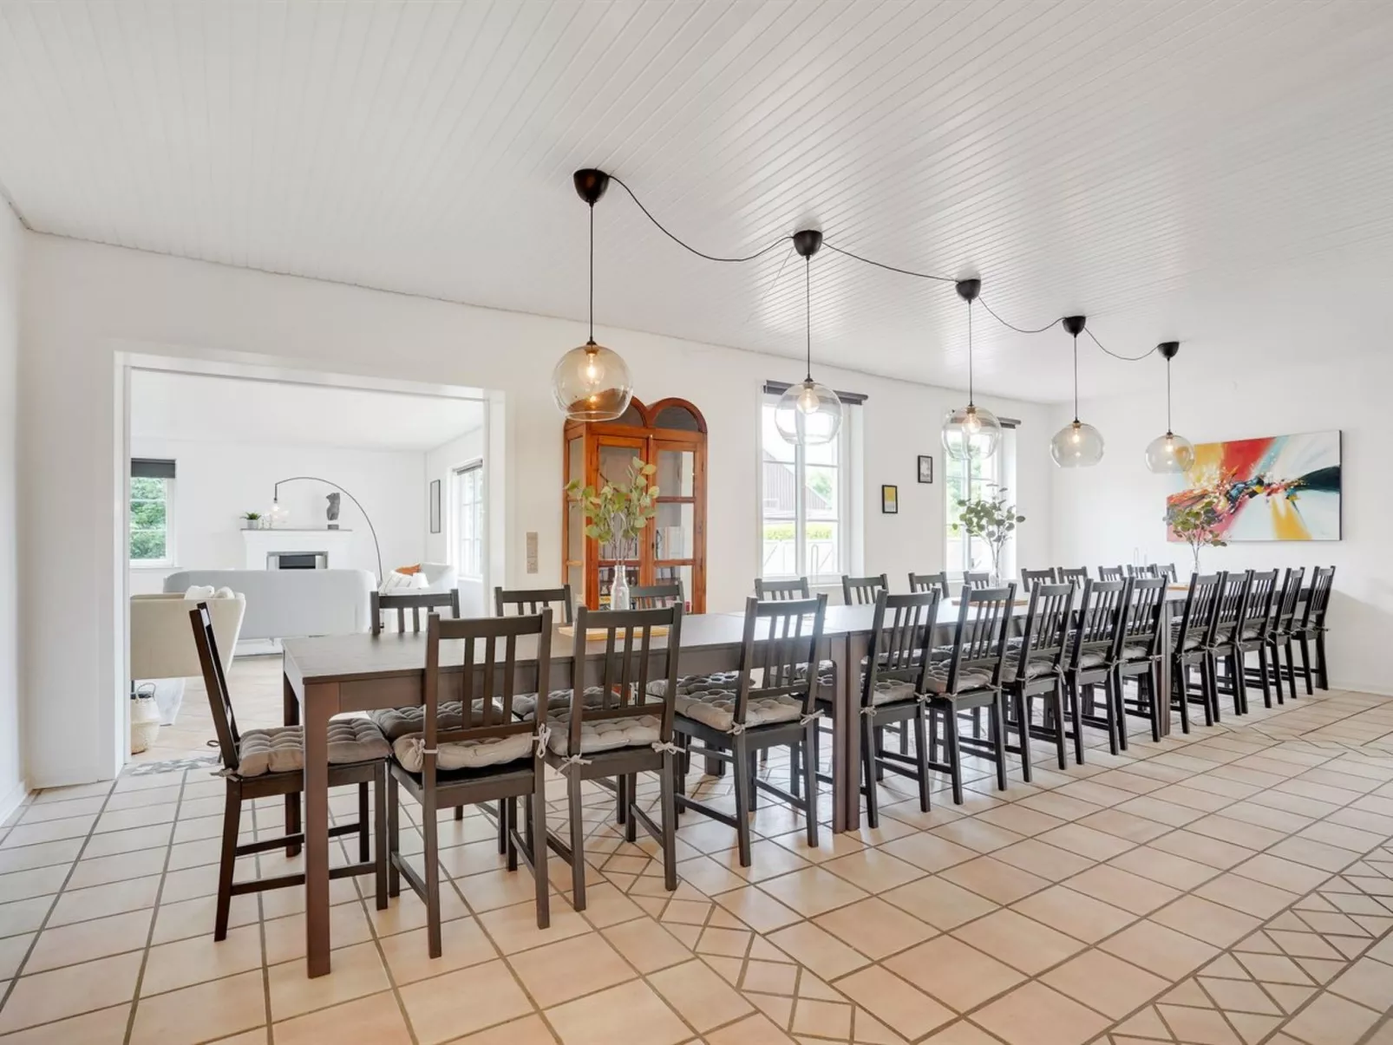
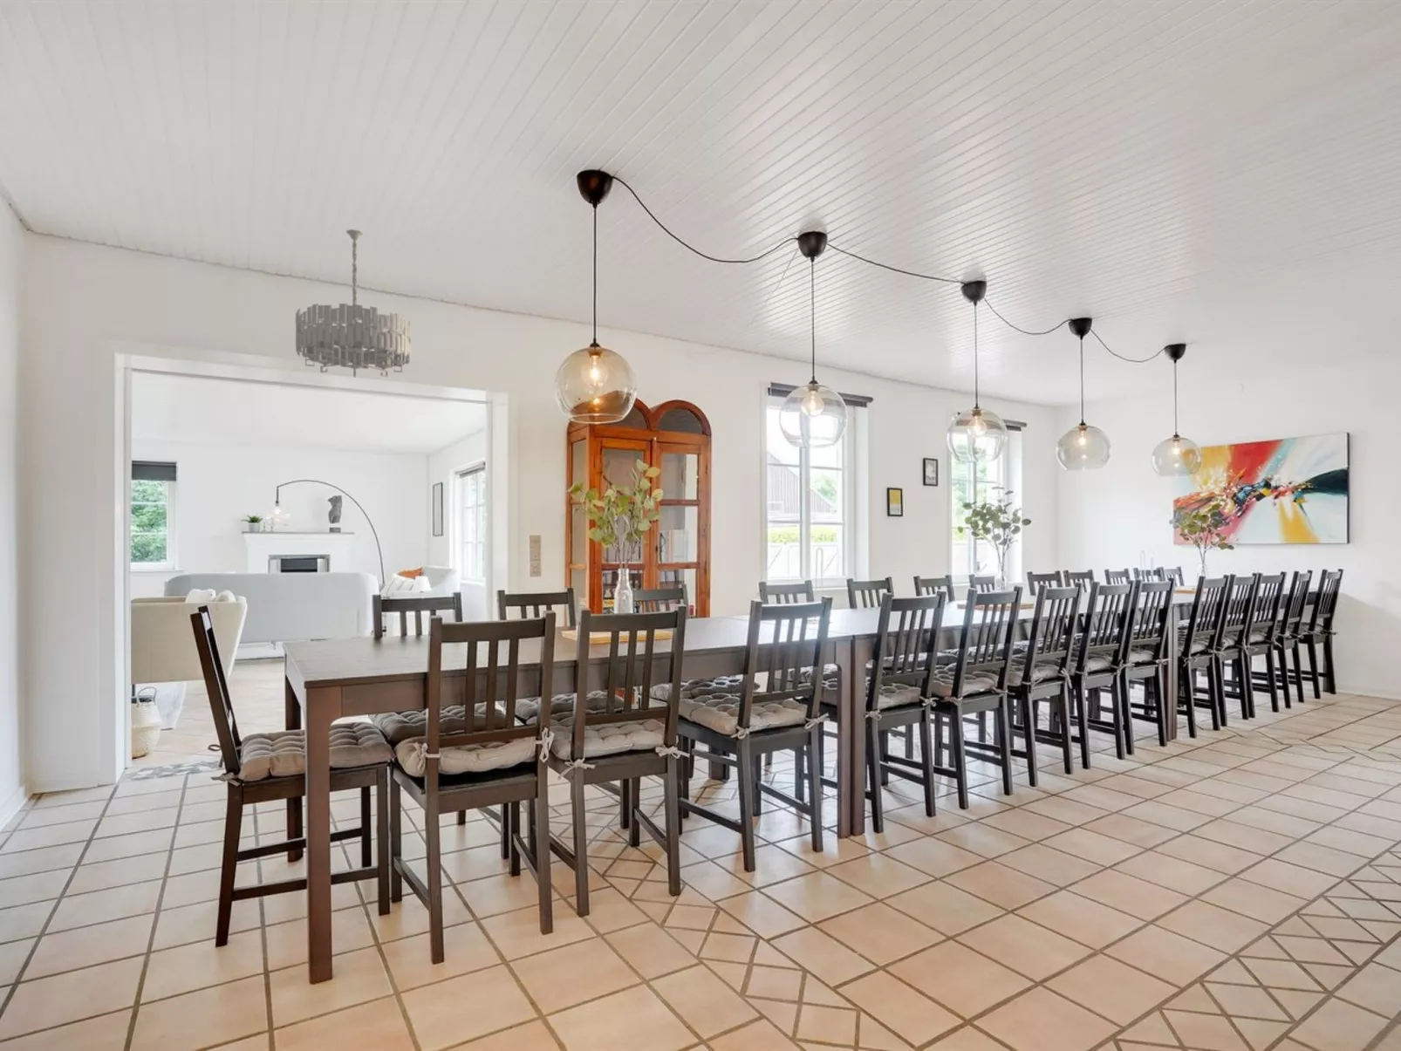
+ chandelier [295,229,412,378]
